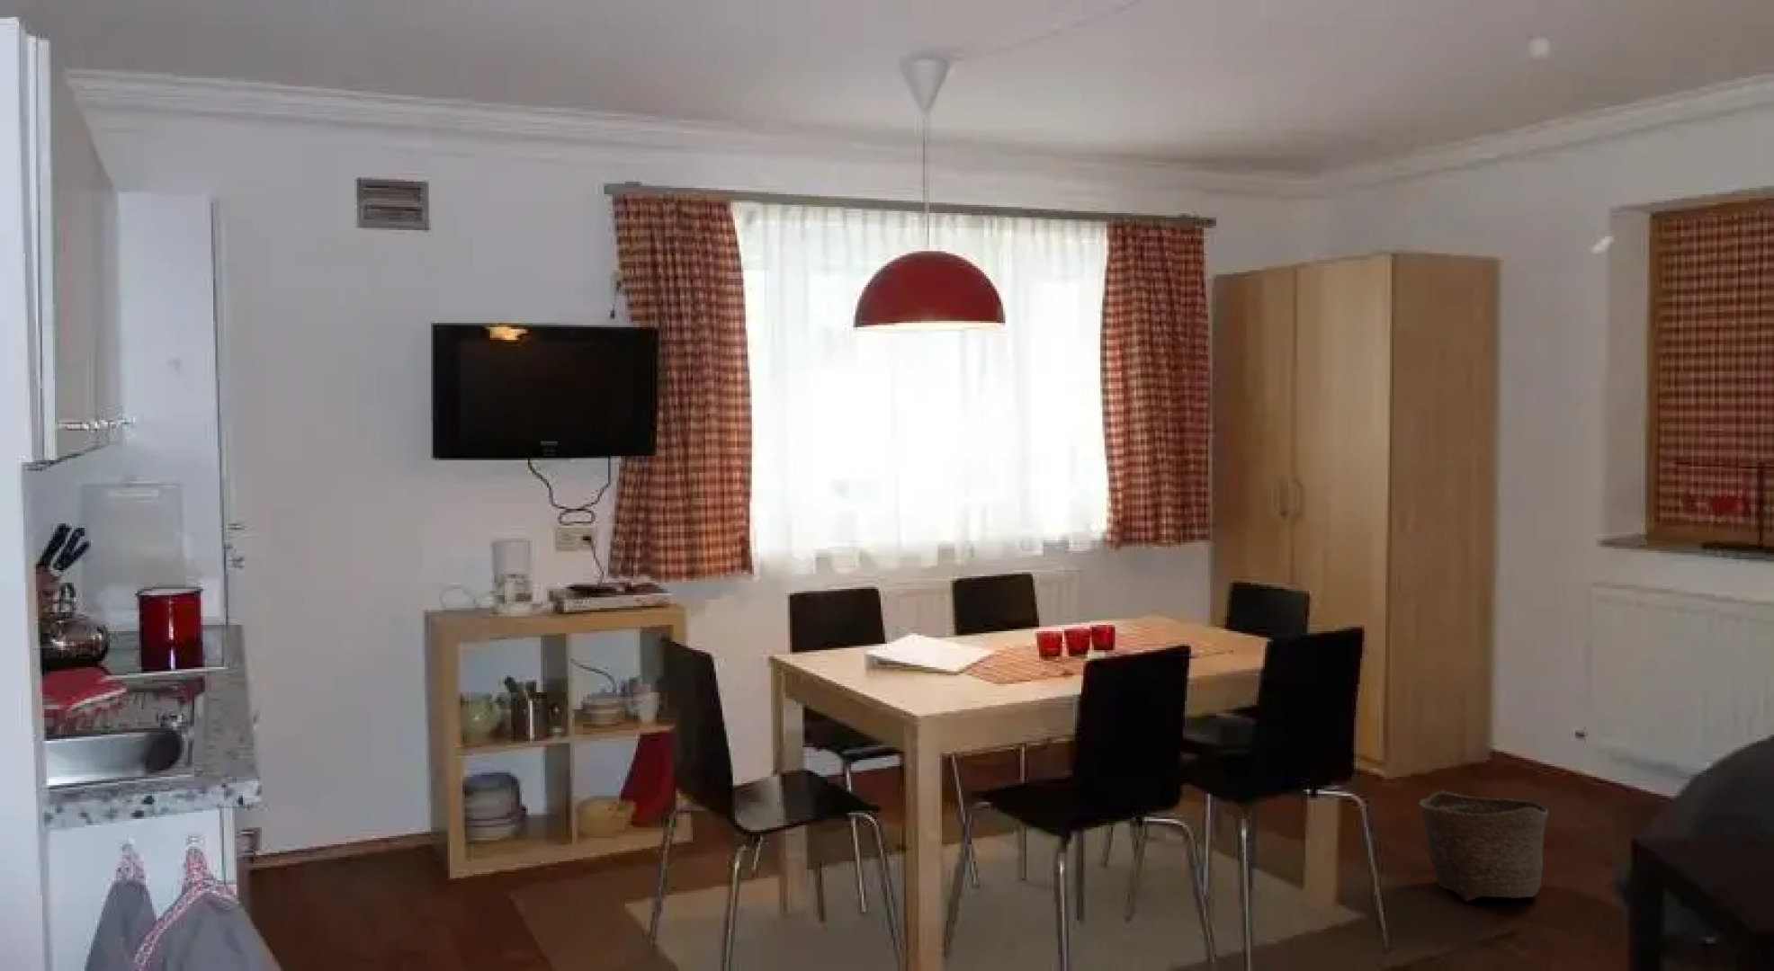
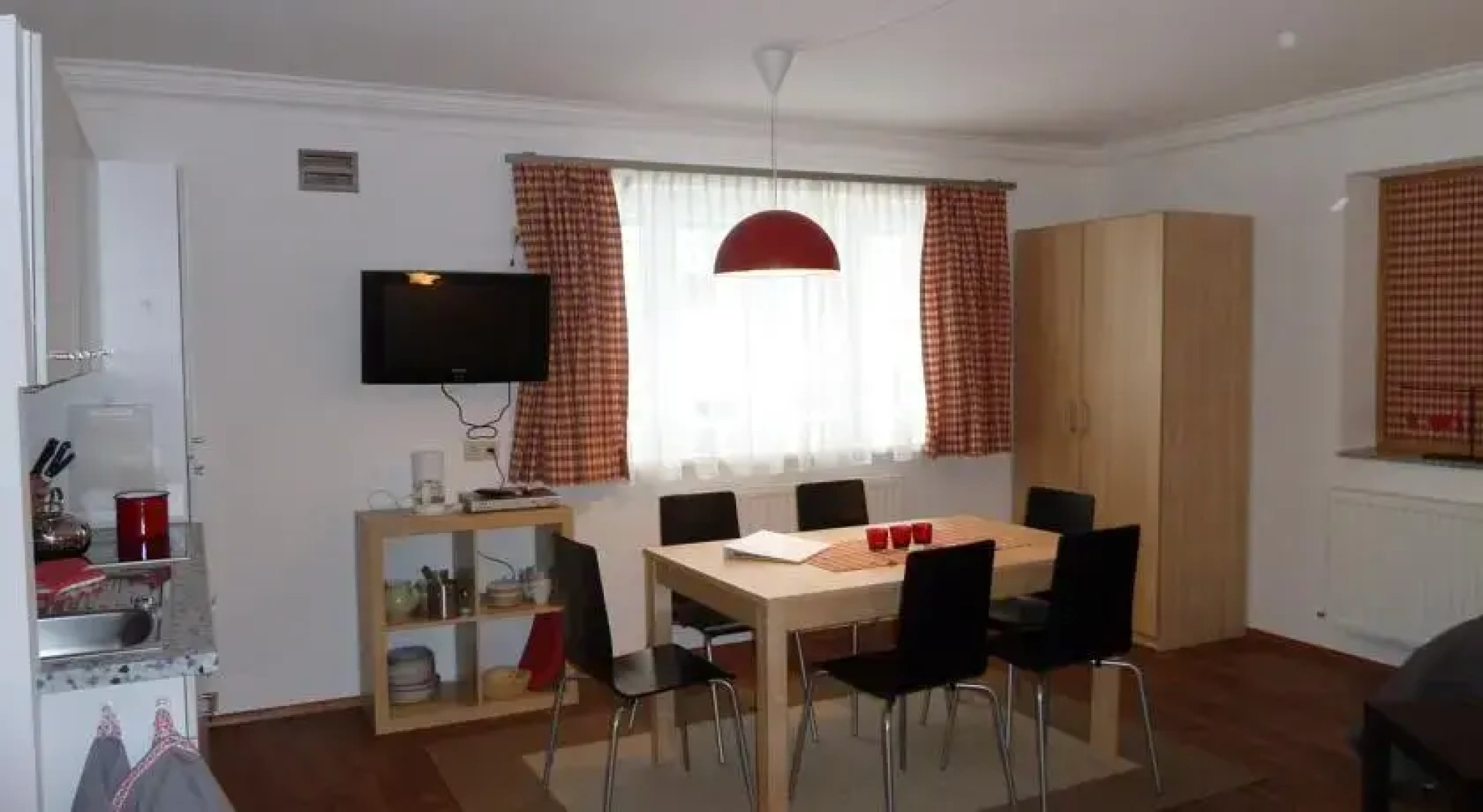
- basket [1419,789,1549,903]
